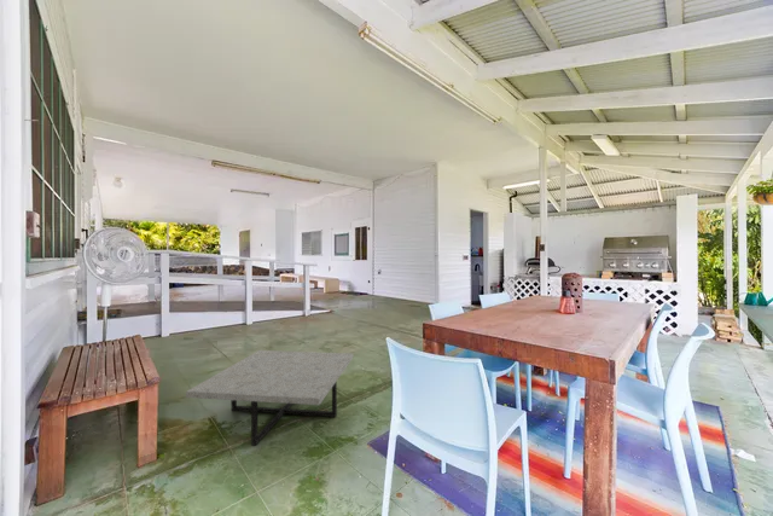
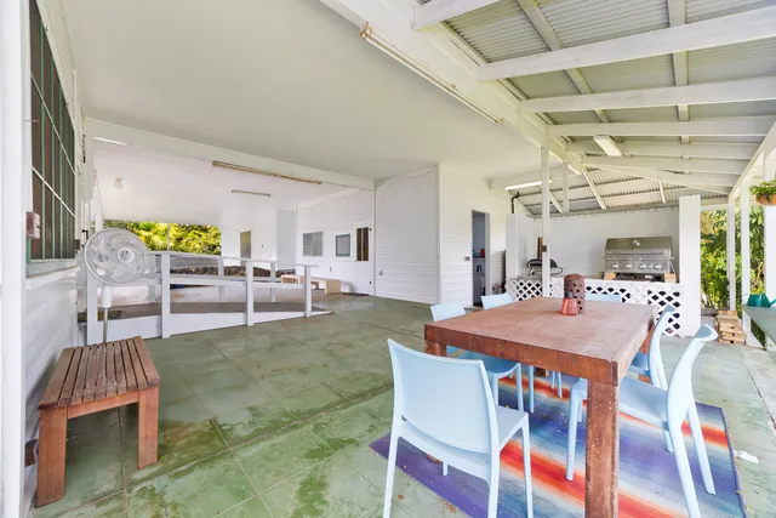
- coffee table [185,349,354,447]
